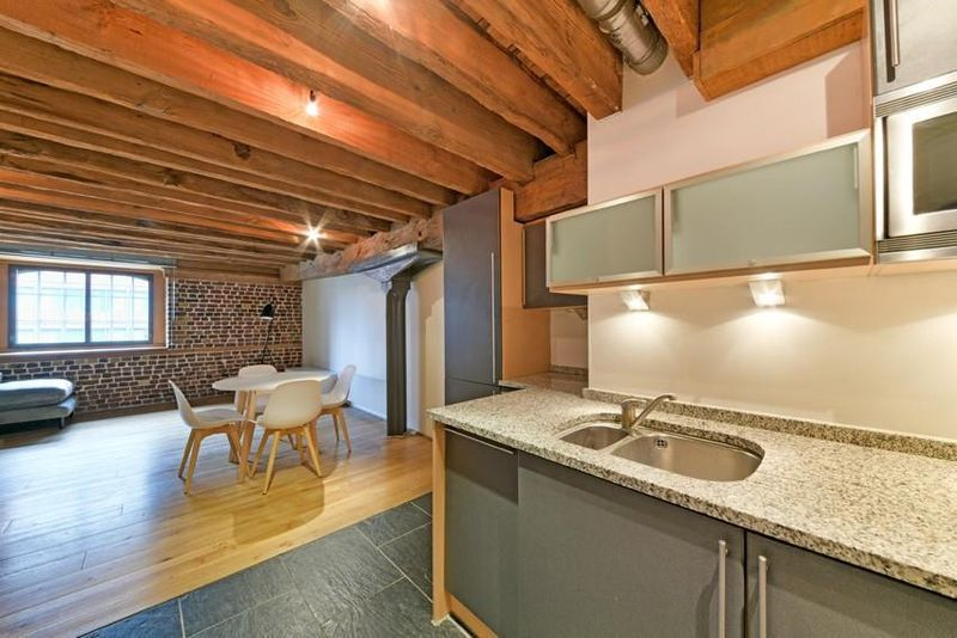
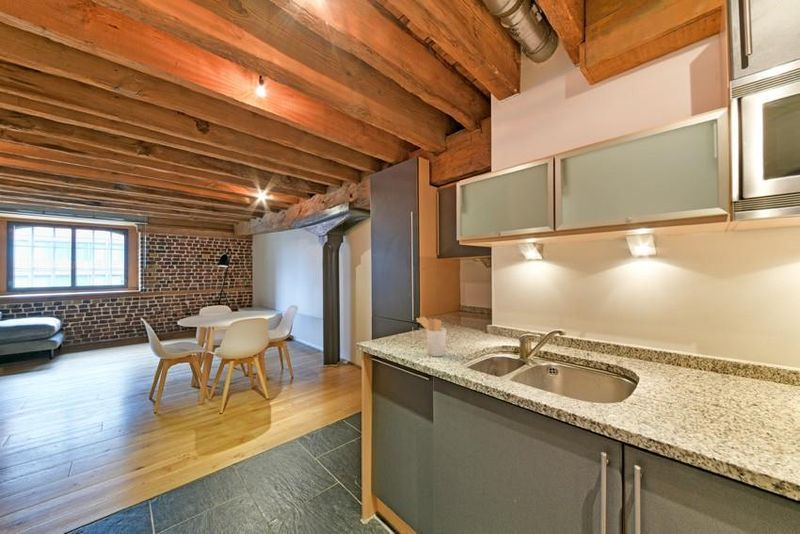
+ utensil holder [415,316,447,357]
